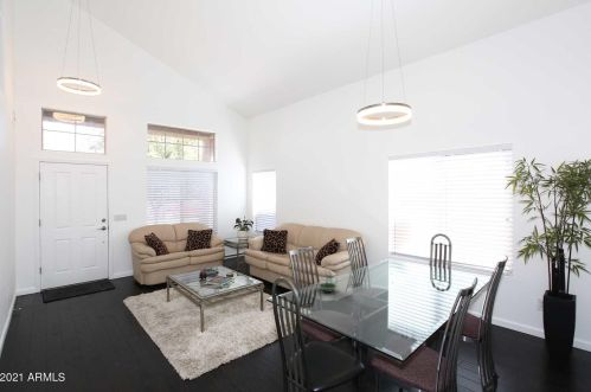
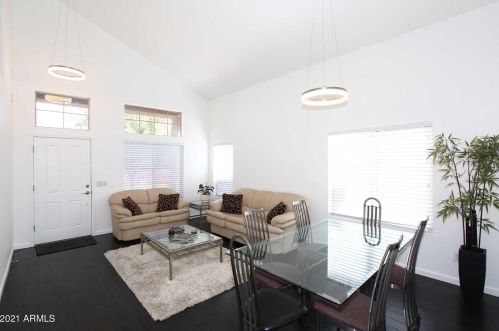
- terrarium [316,269,339,294]
